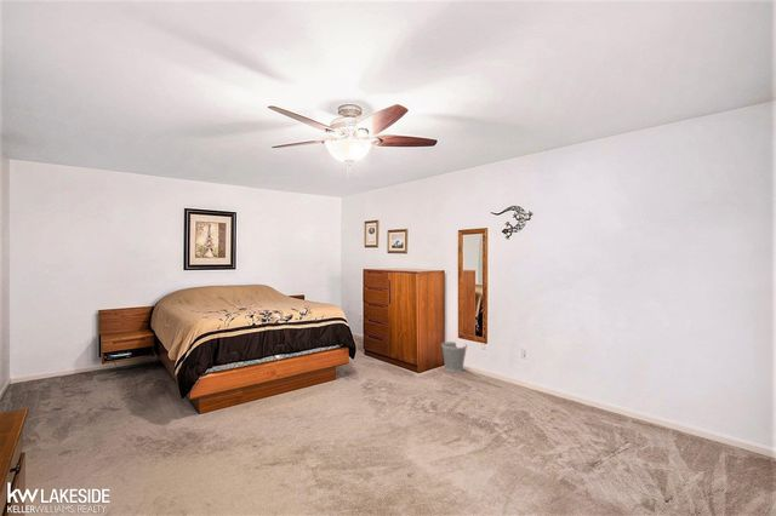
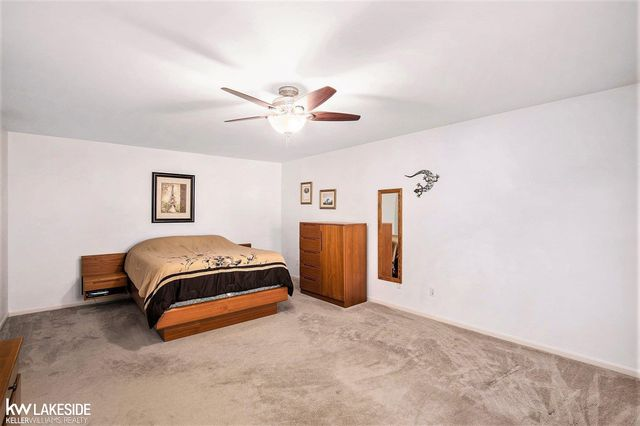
- wastebasket [440,340,468,373]
